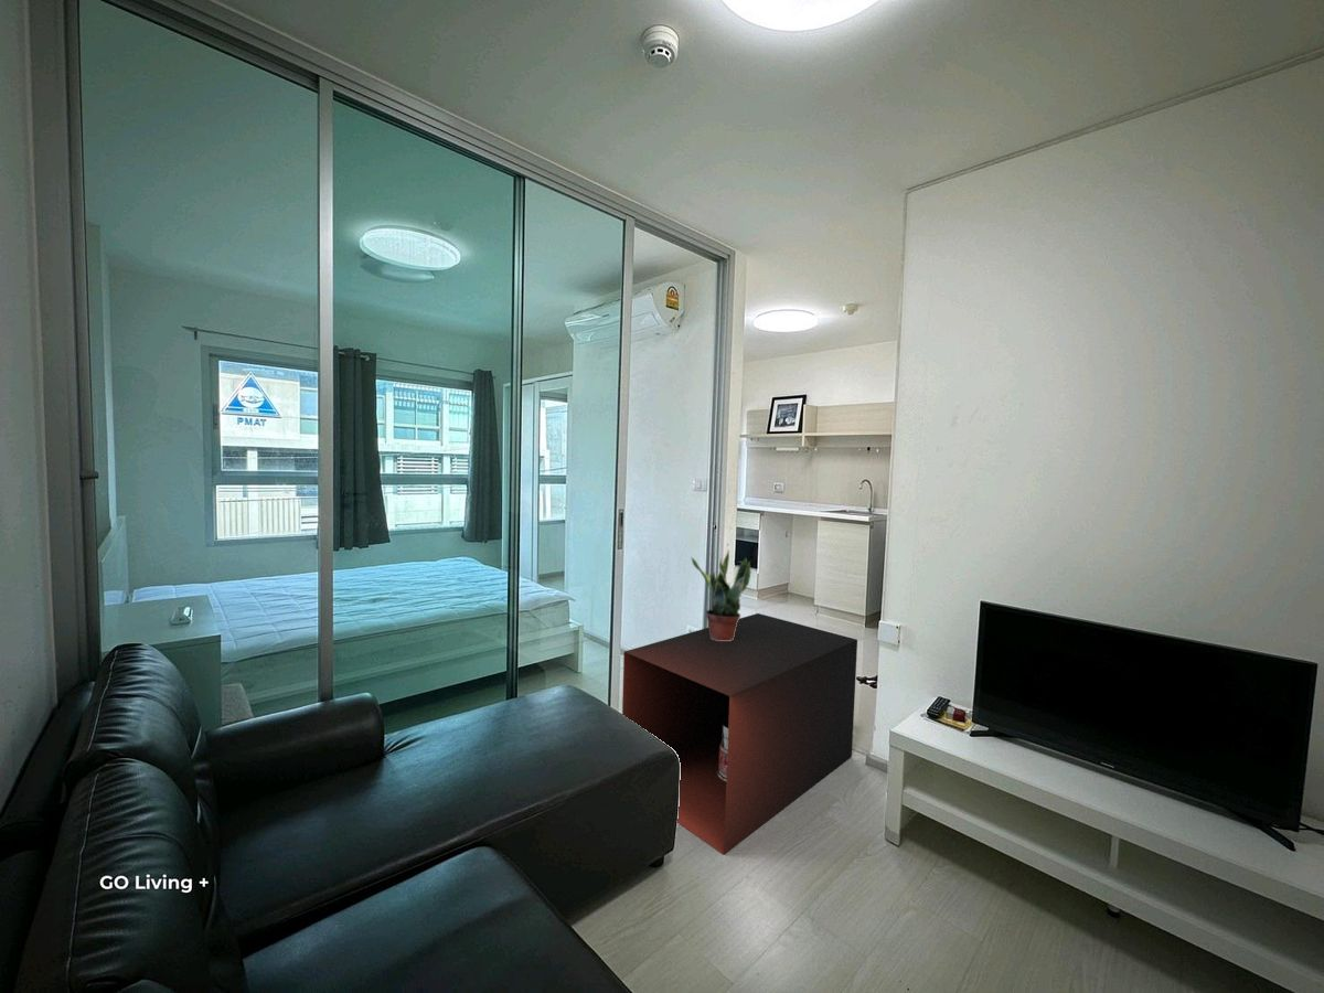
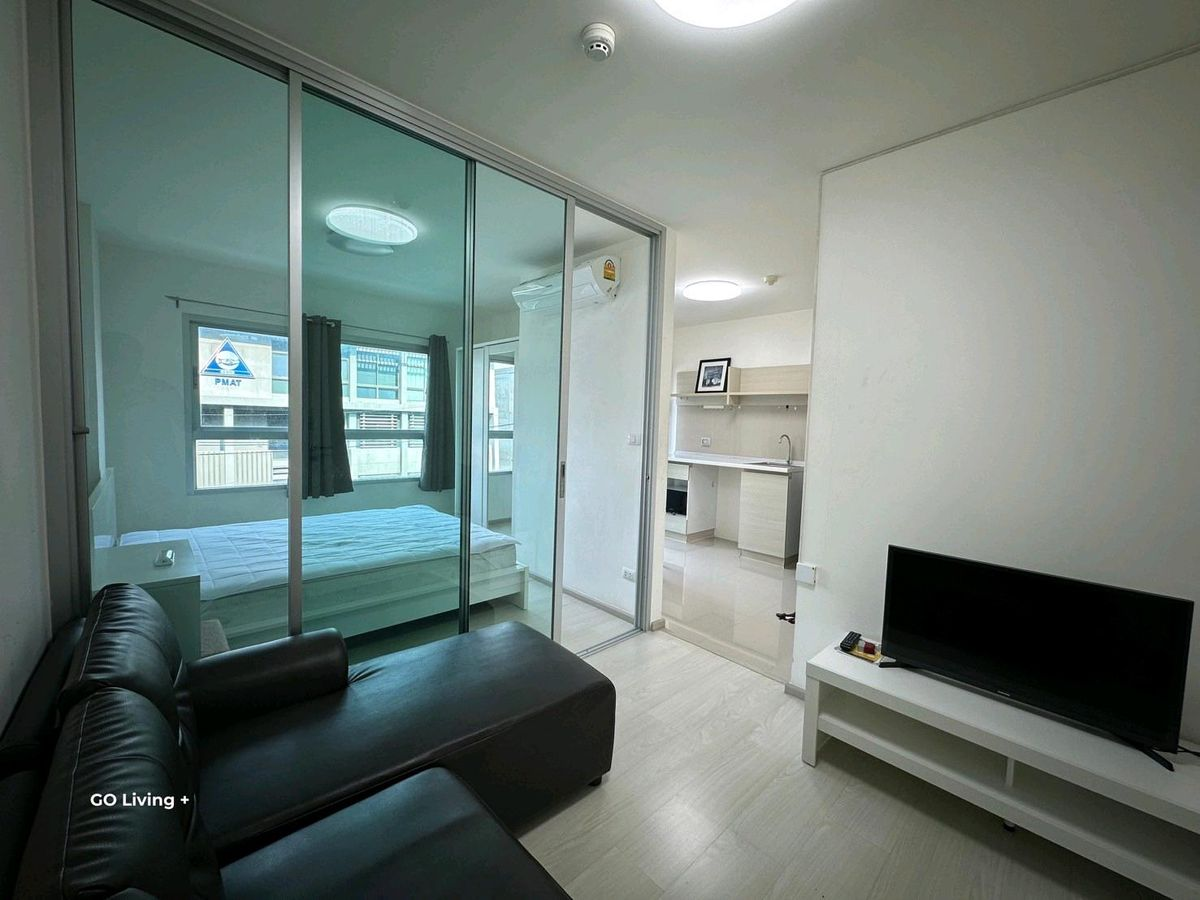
- potted plant [690,542,752,641]
- storage cabinet [621,612,858,855]
